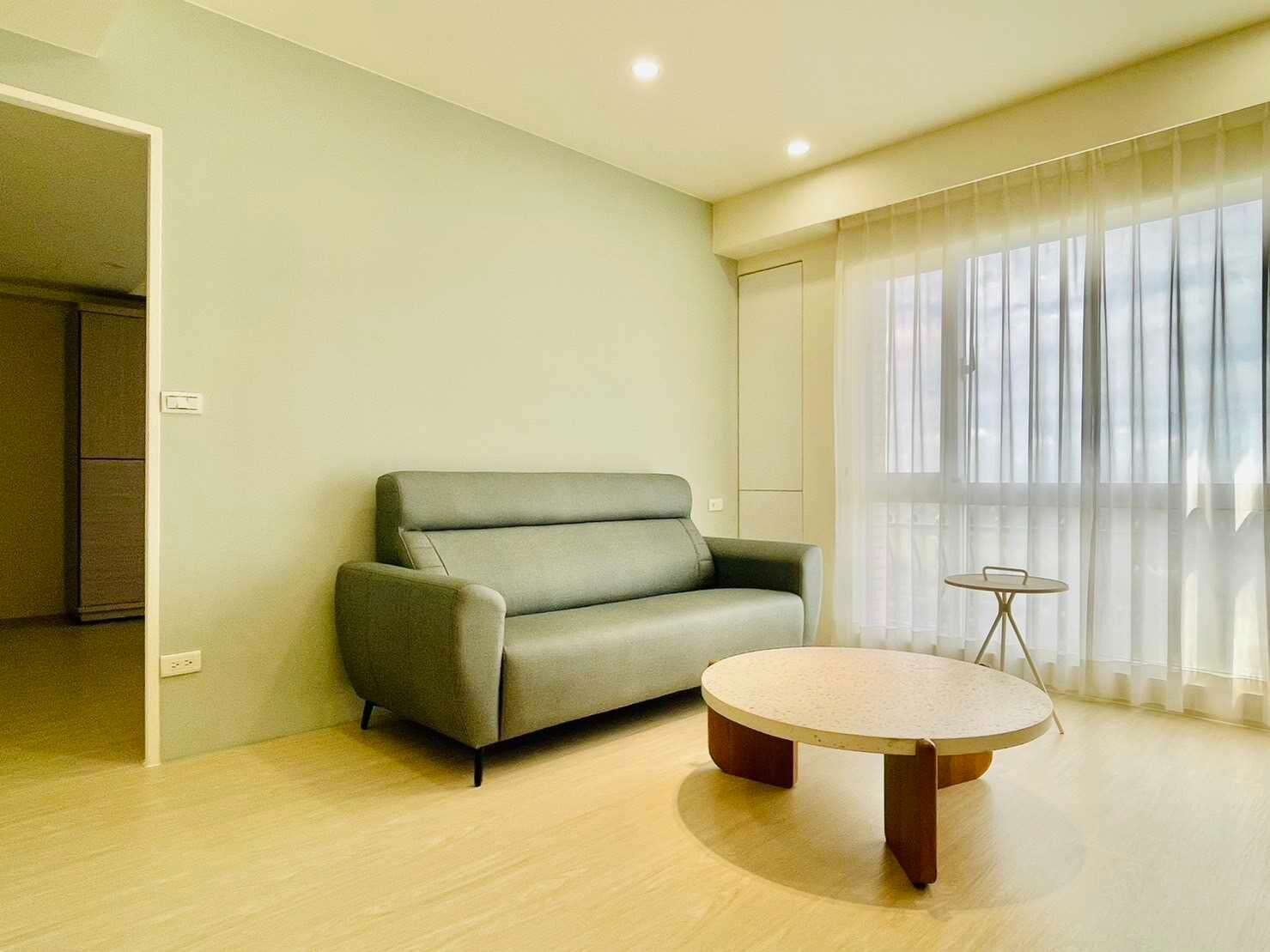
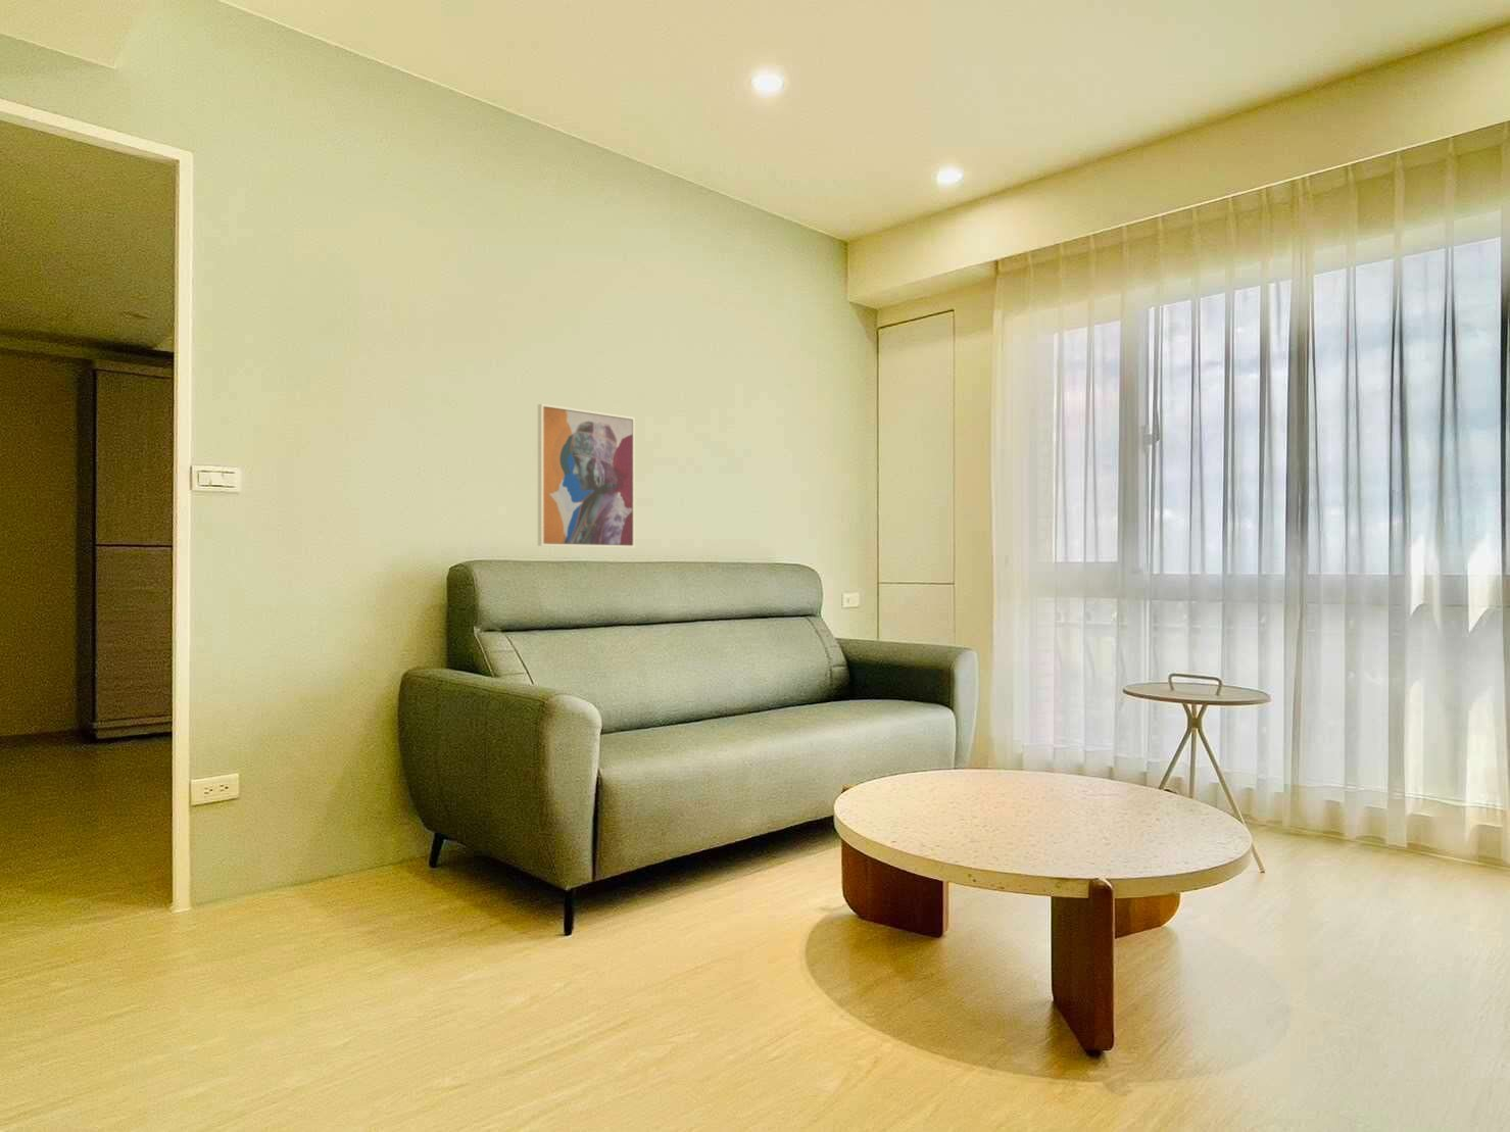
+ wall art [537,403,636,549]
